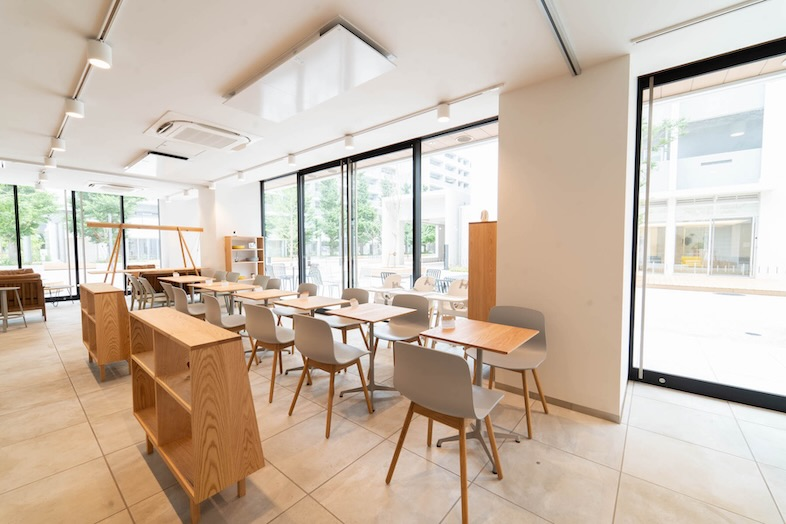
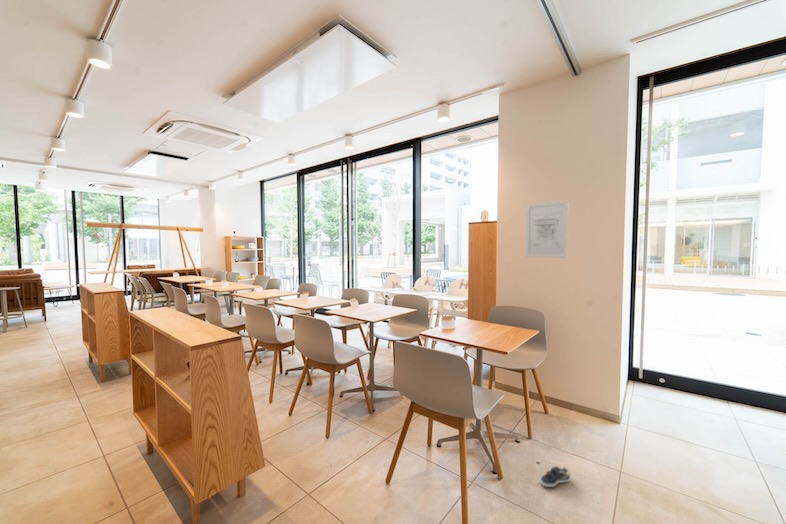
+ wall art [525,200,570,259]
+ sneaker [539,465,571,488]
